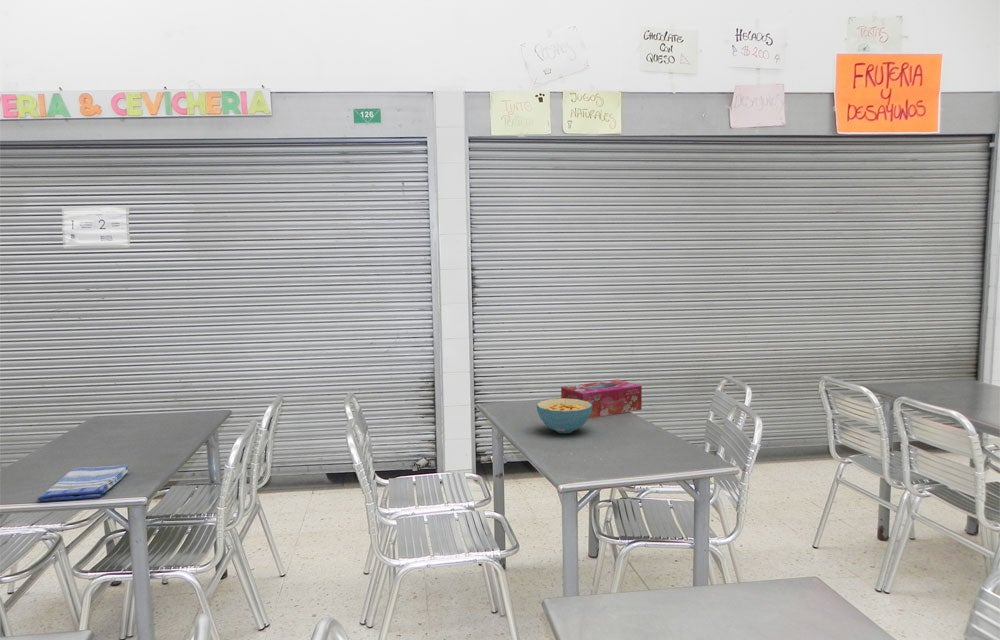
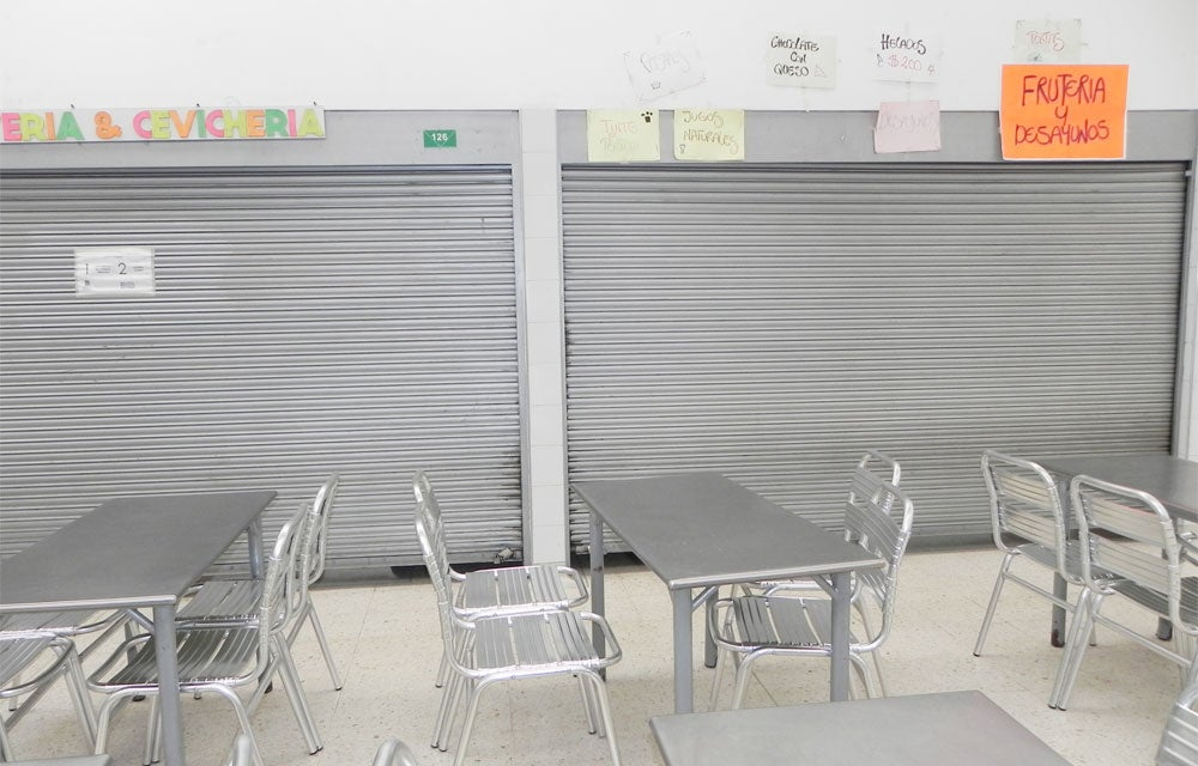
- dish towel [37,464,131,502]
- tissue box [560,379,643,419]
- cereal bowl [536,398,592,434]
